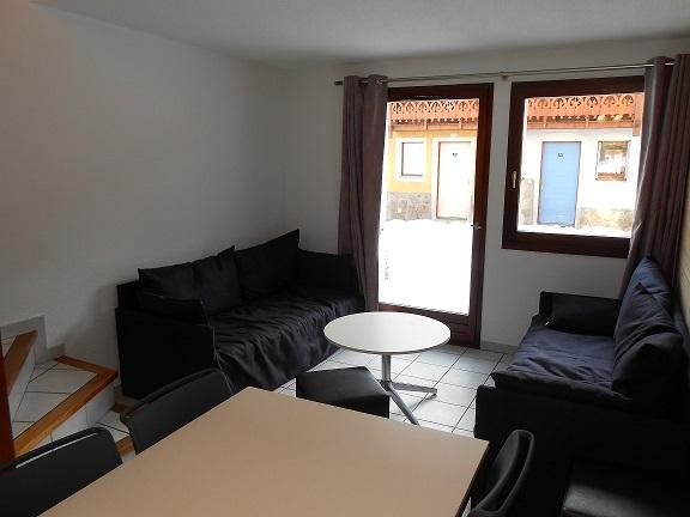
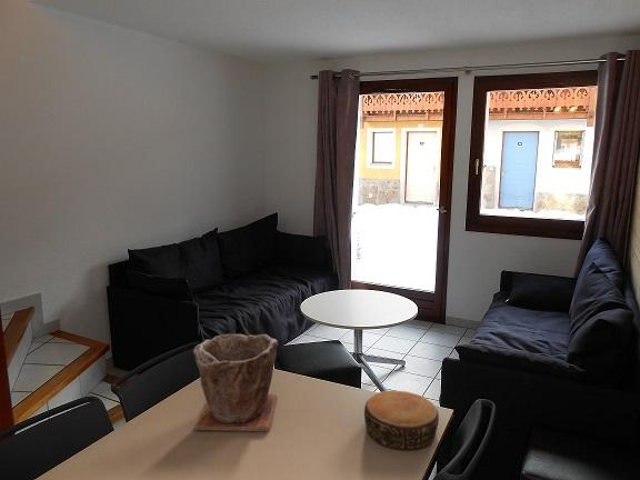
+ bowl [363,389,440,451]
+ plant pot [192,333,279,432]
